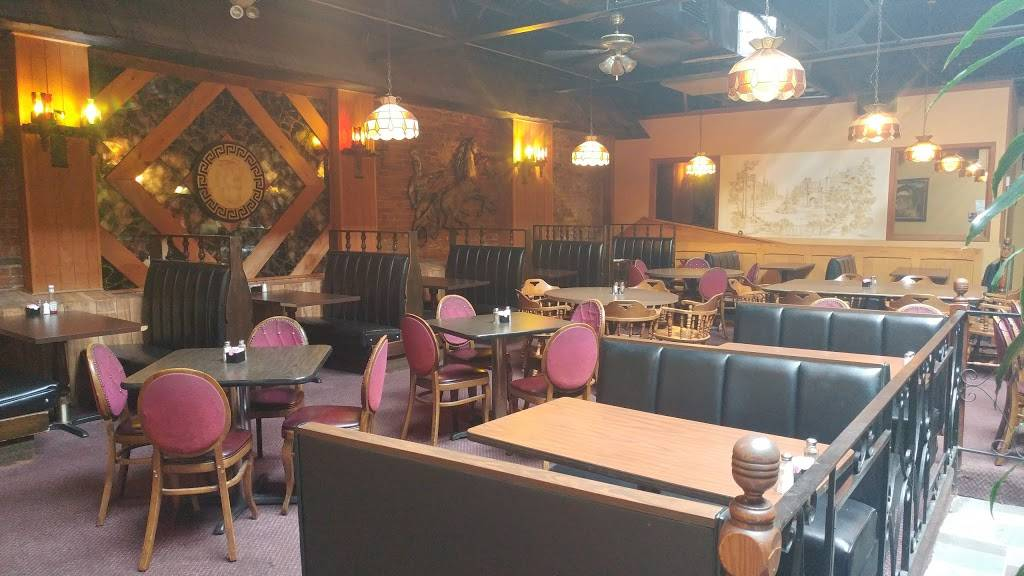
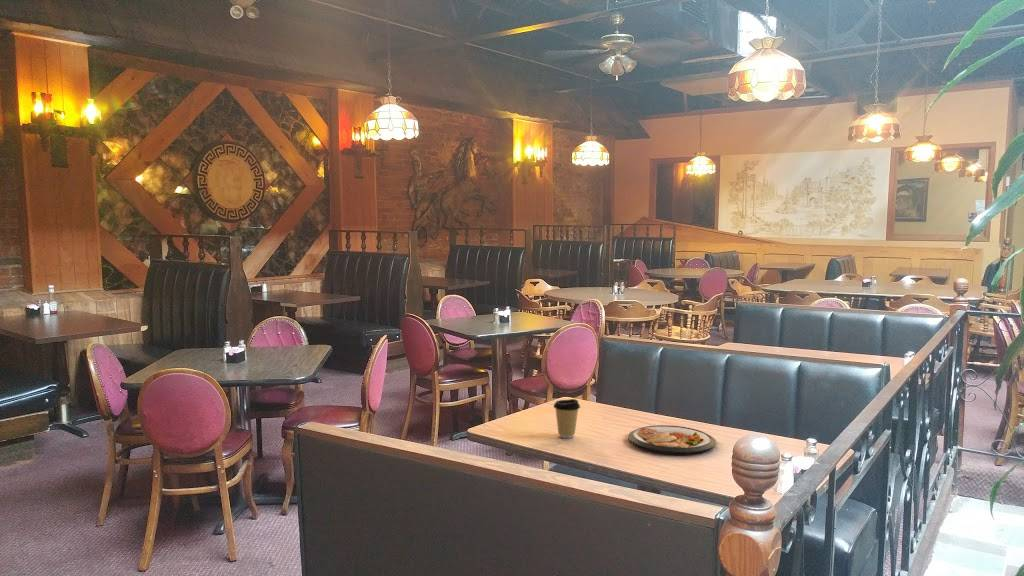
+ coffee cup [552,398,581,439]
+ dish [627,424,717,455]
